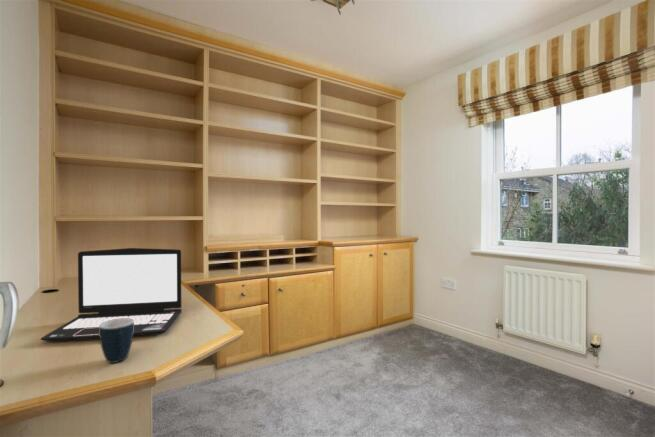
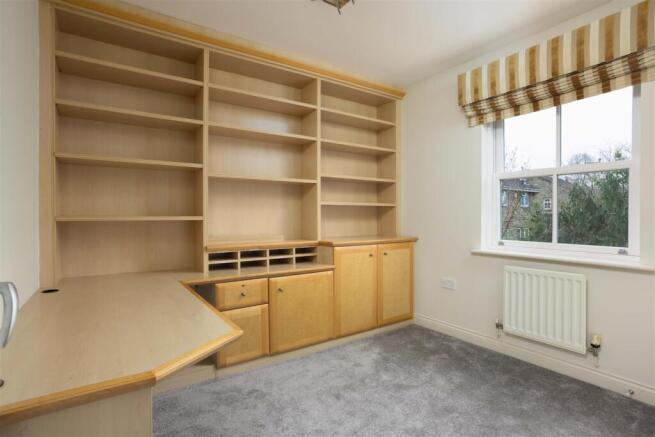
- laptop [40,247,183,342]
- mug [99,318,134,364]
